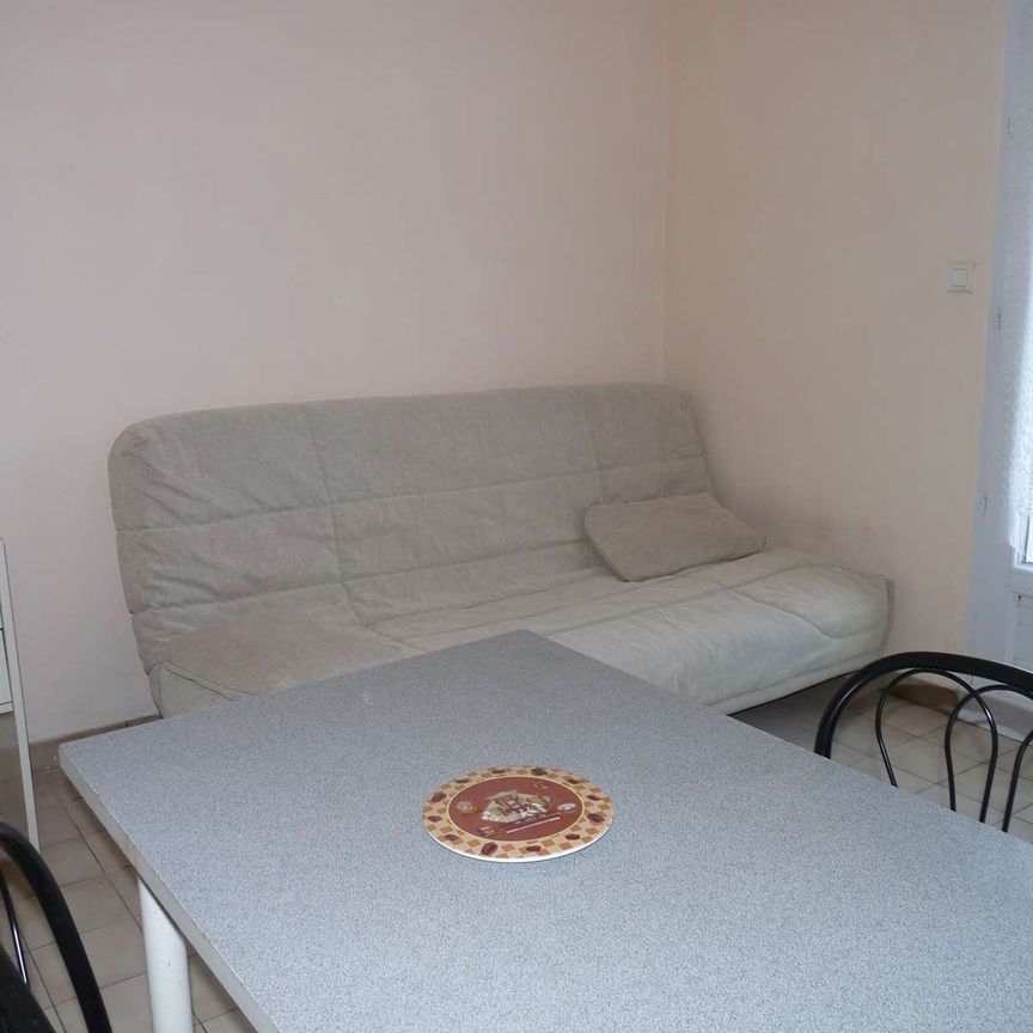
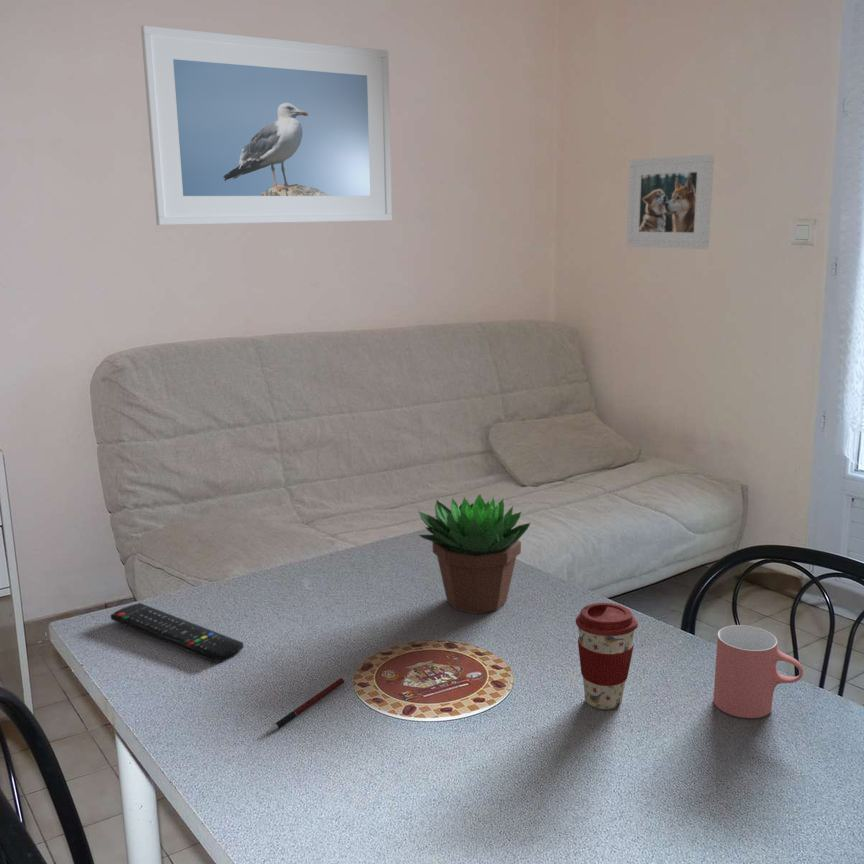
+ succulent plant [417,493,532,615]
+ cup [712,624,804,719]
+ pen [265,677,347,735]
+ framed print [140,24,393,226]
+ remote control [110,602,244,663]
+ coffee cup [575,602,639,710]
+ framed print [626,154,715,250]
